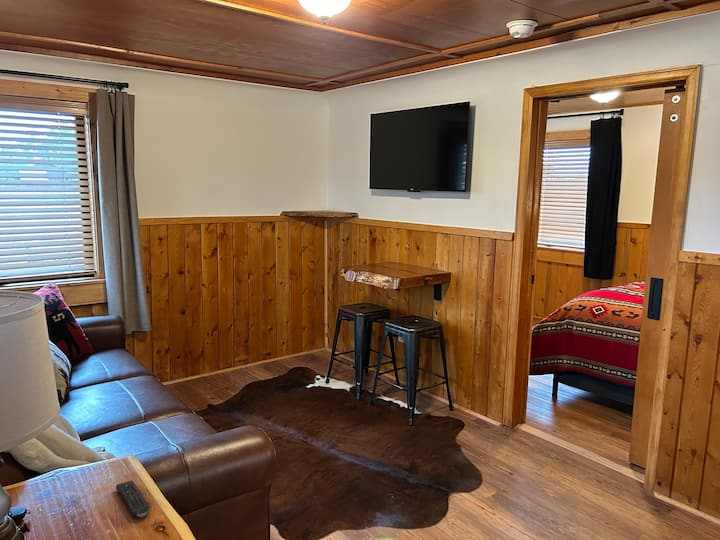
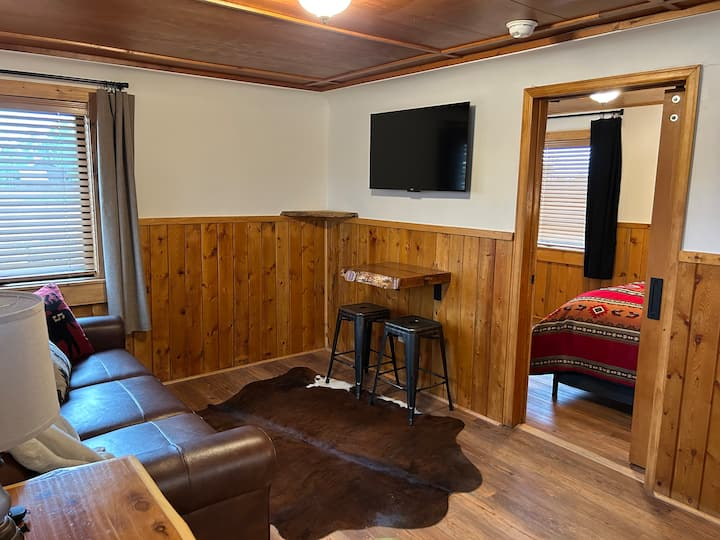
- remote control [115,479,151,518]
